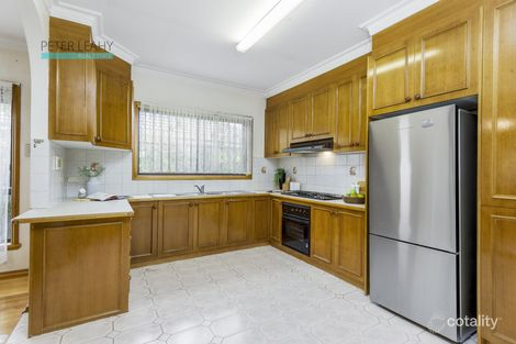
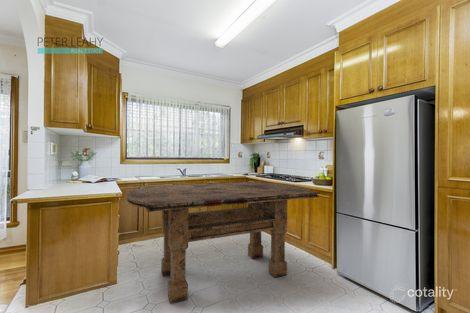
+ dining table [125,180,321,305]
